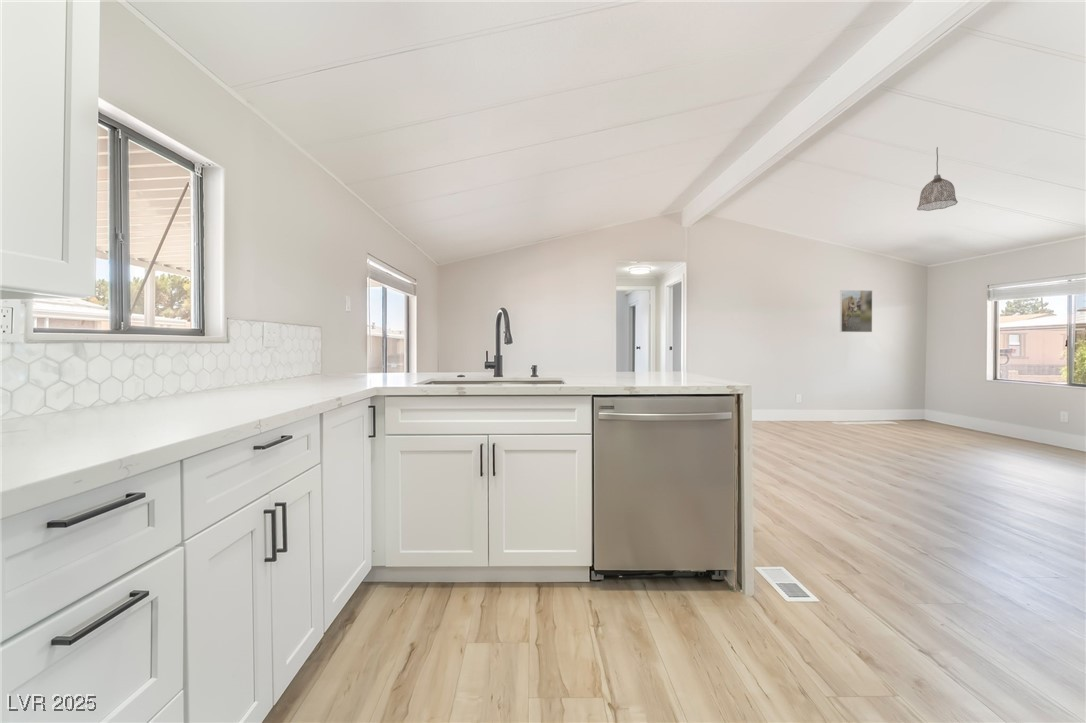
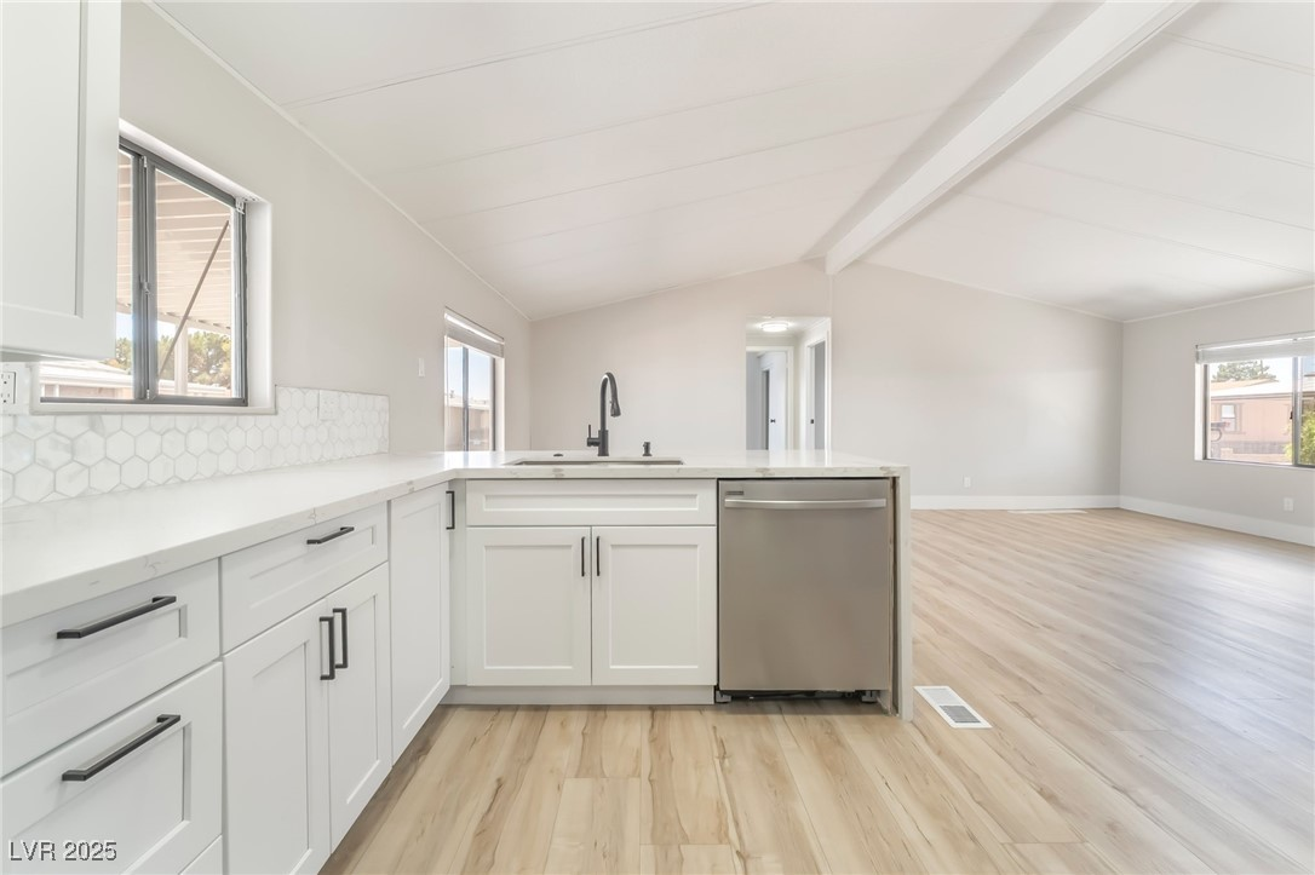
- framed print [839,289,873,333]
- pendant lamp [916,146,959,212]
